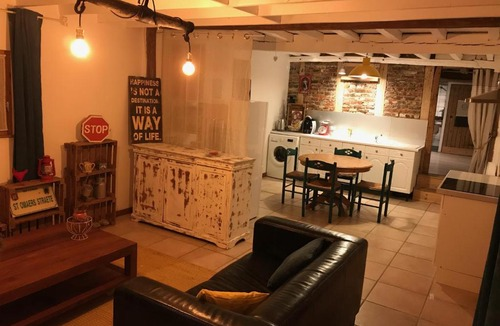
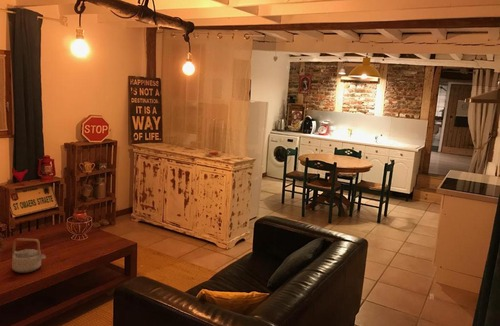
+ teapot [11,237,47,274]
